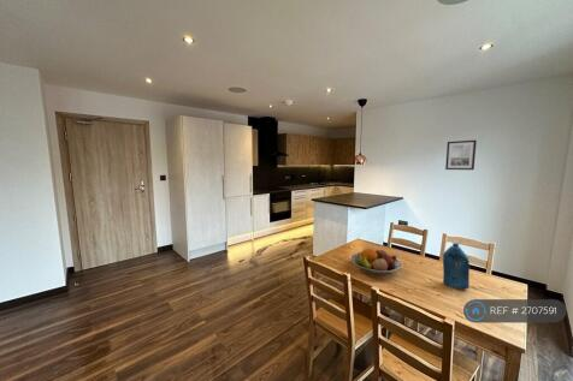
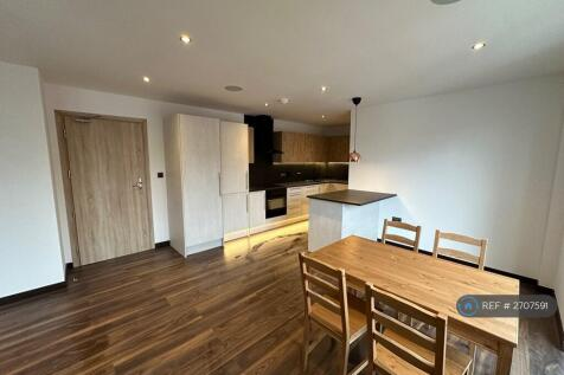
- fruit bowl [350,248,402,275]
- wall art [444,139,478,171]
- bottle [442,242,471,291]
